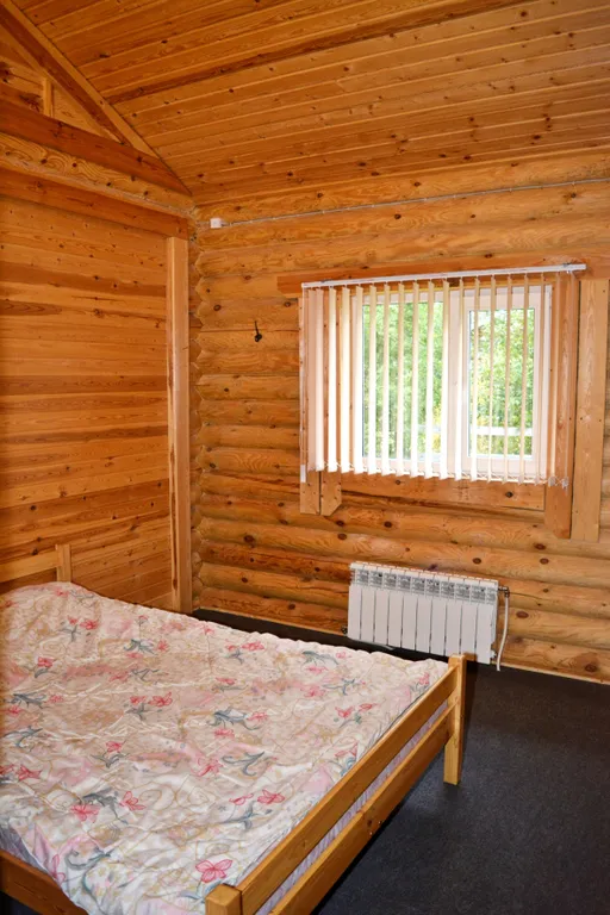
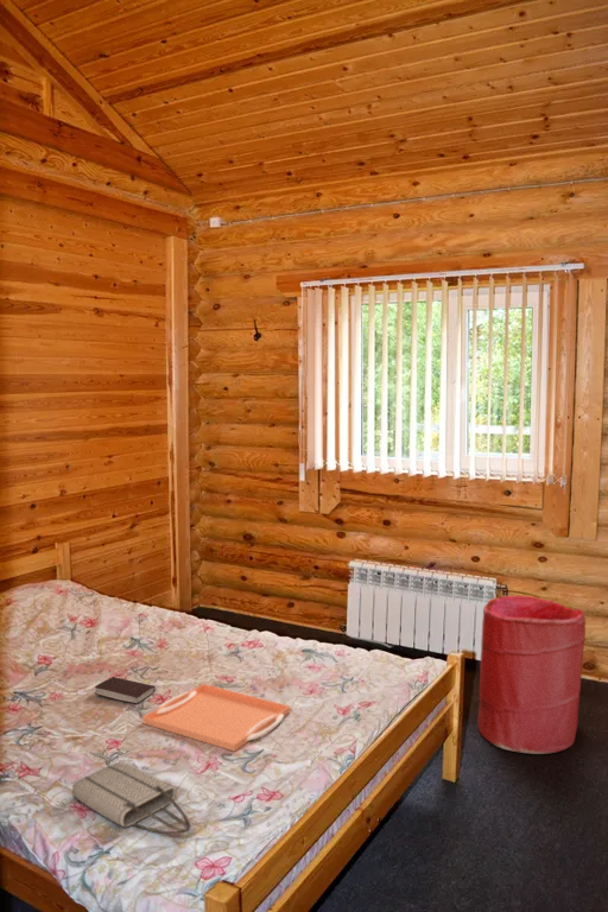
+ serving tray [141,683,292,753]
+ book [94,676,157,705]
+ tote bag [71,761,191,835]
+ laundry hamper [476,595,587,755]
